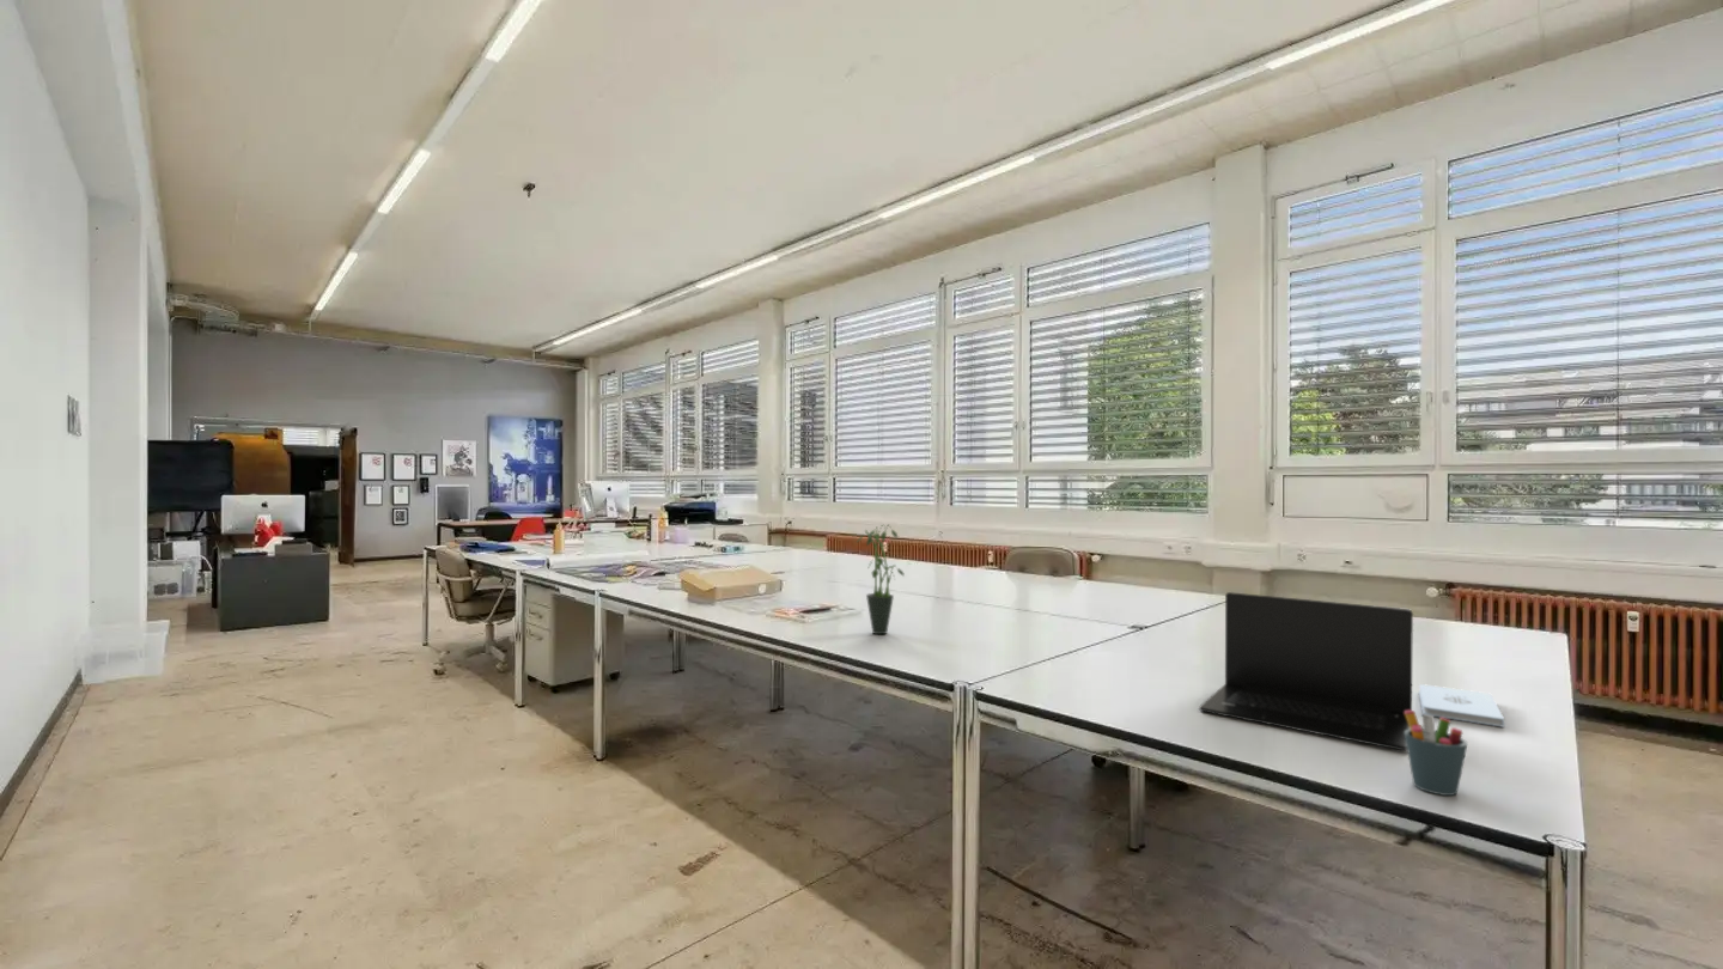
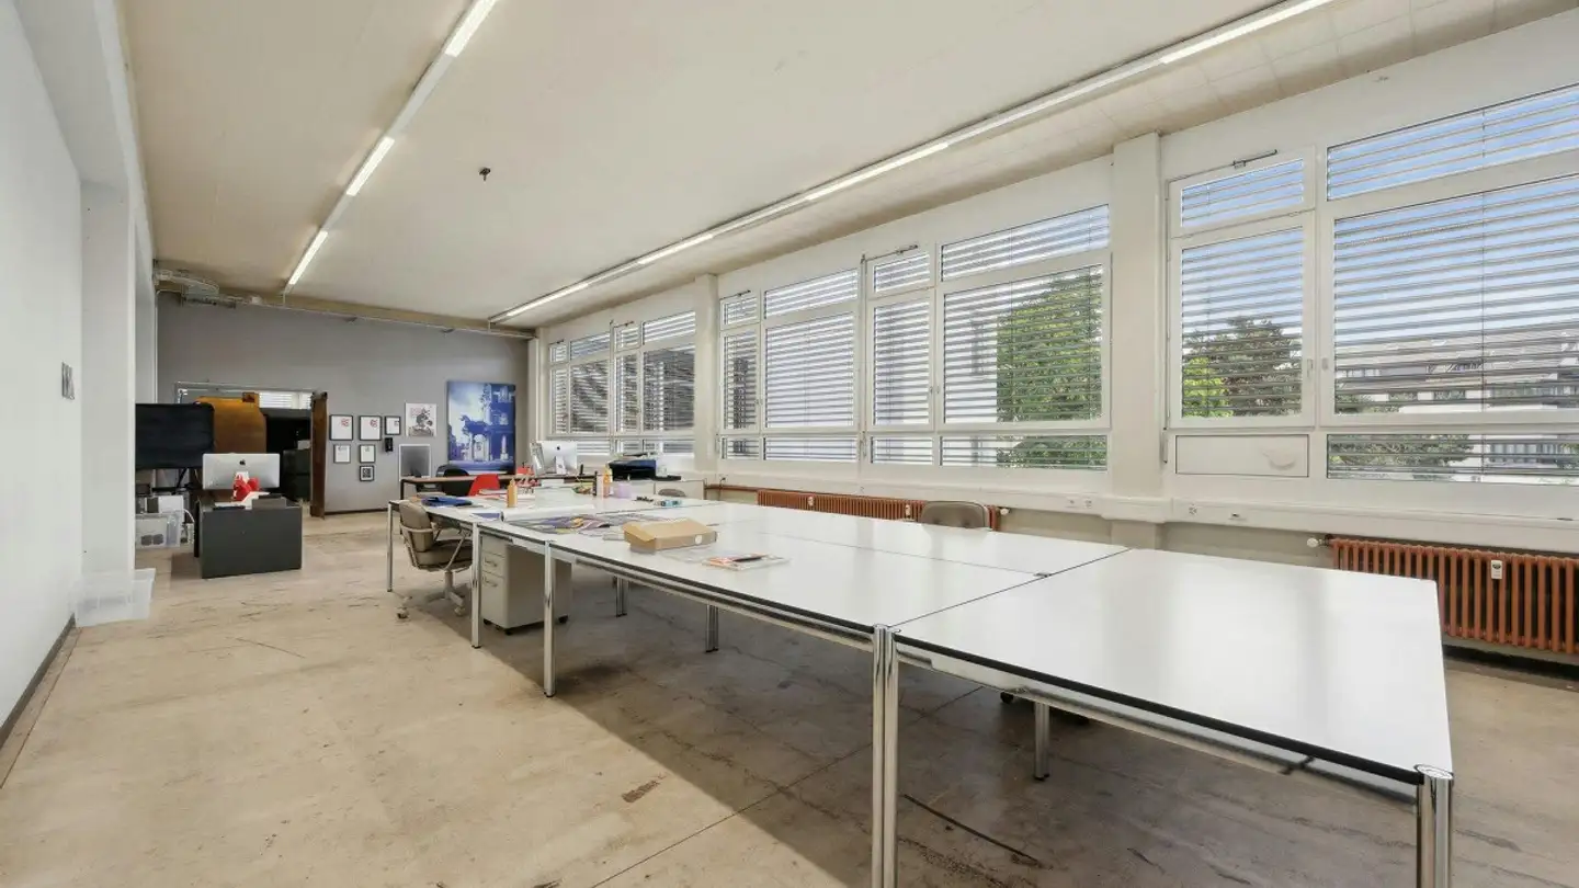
- potted plant [857,523,906,635]
- notepad [1418,683,1505,729]
- pen holder [1405,709,1469,797]
- laptop [1198,591,1414,751]
